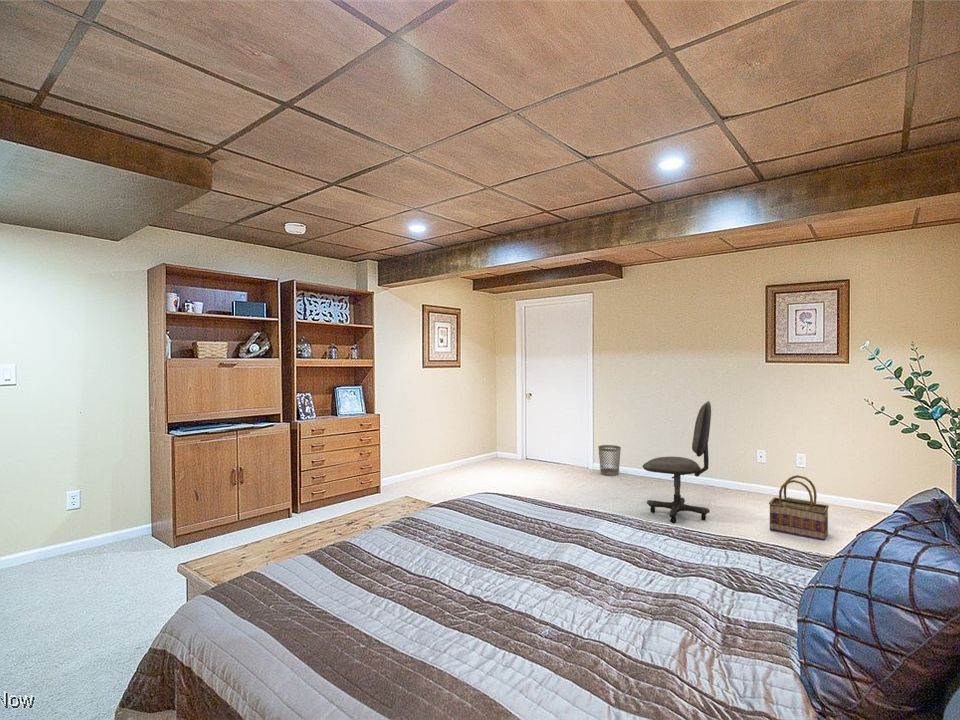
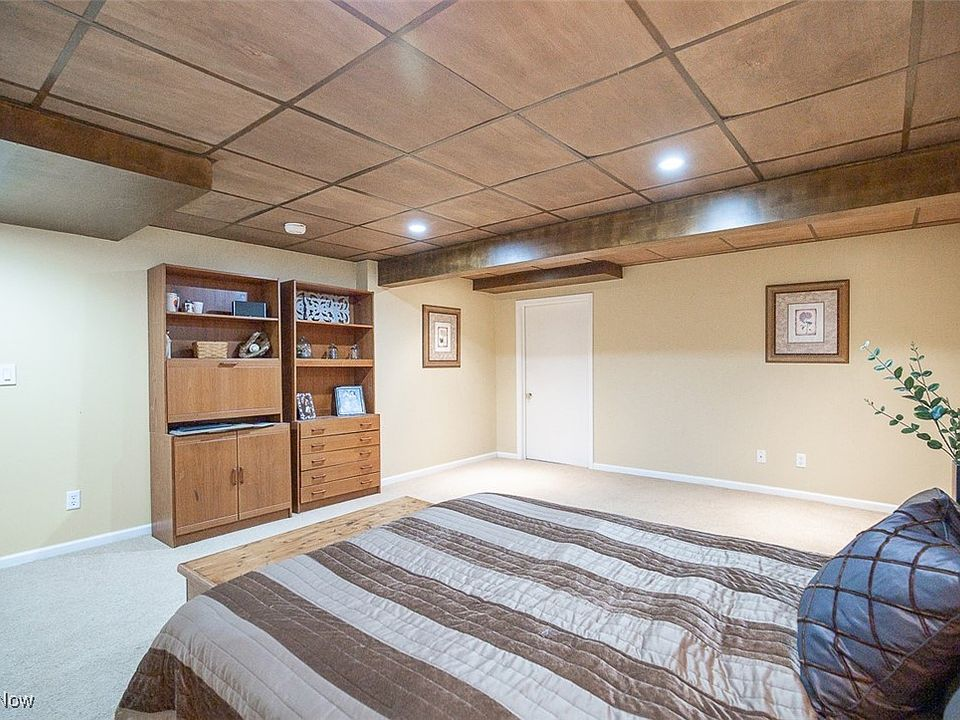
- wastebasket [597,444,622,477]
- basket [768,474,830,541]
- office chair [642,400,712,524]
